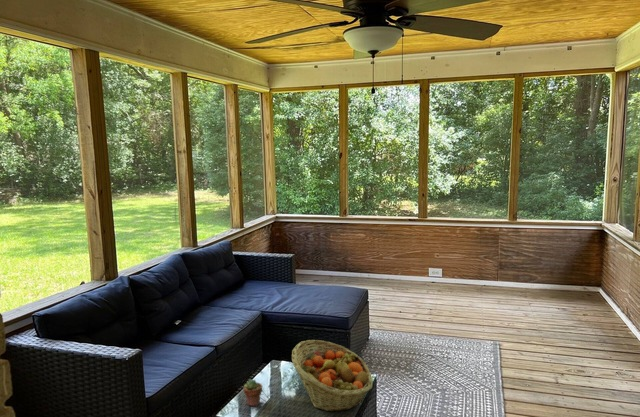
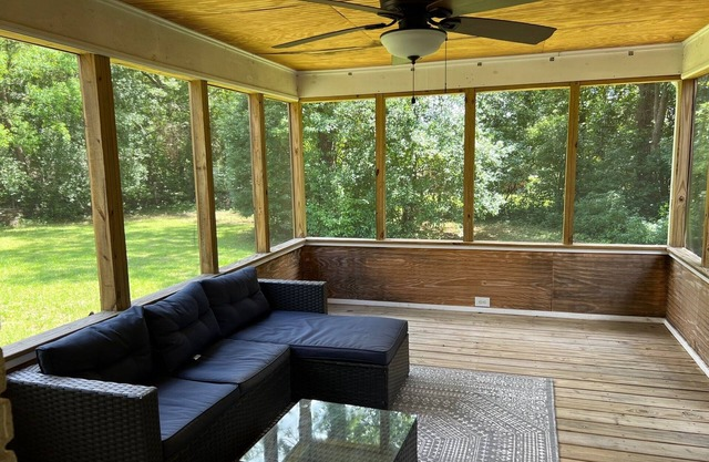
- fruit basket [291,339,374,412]
- potted succulent [242,378,263,407]
